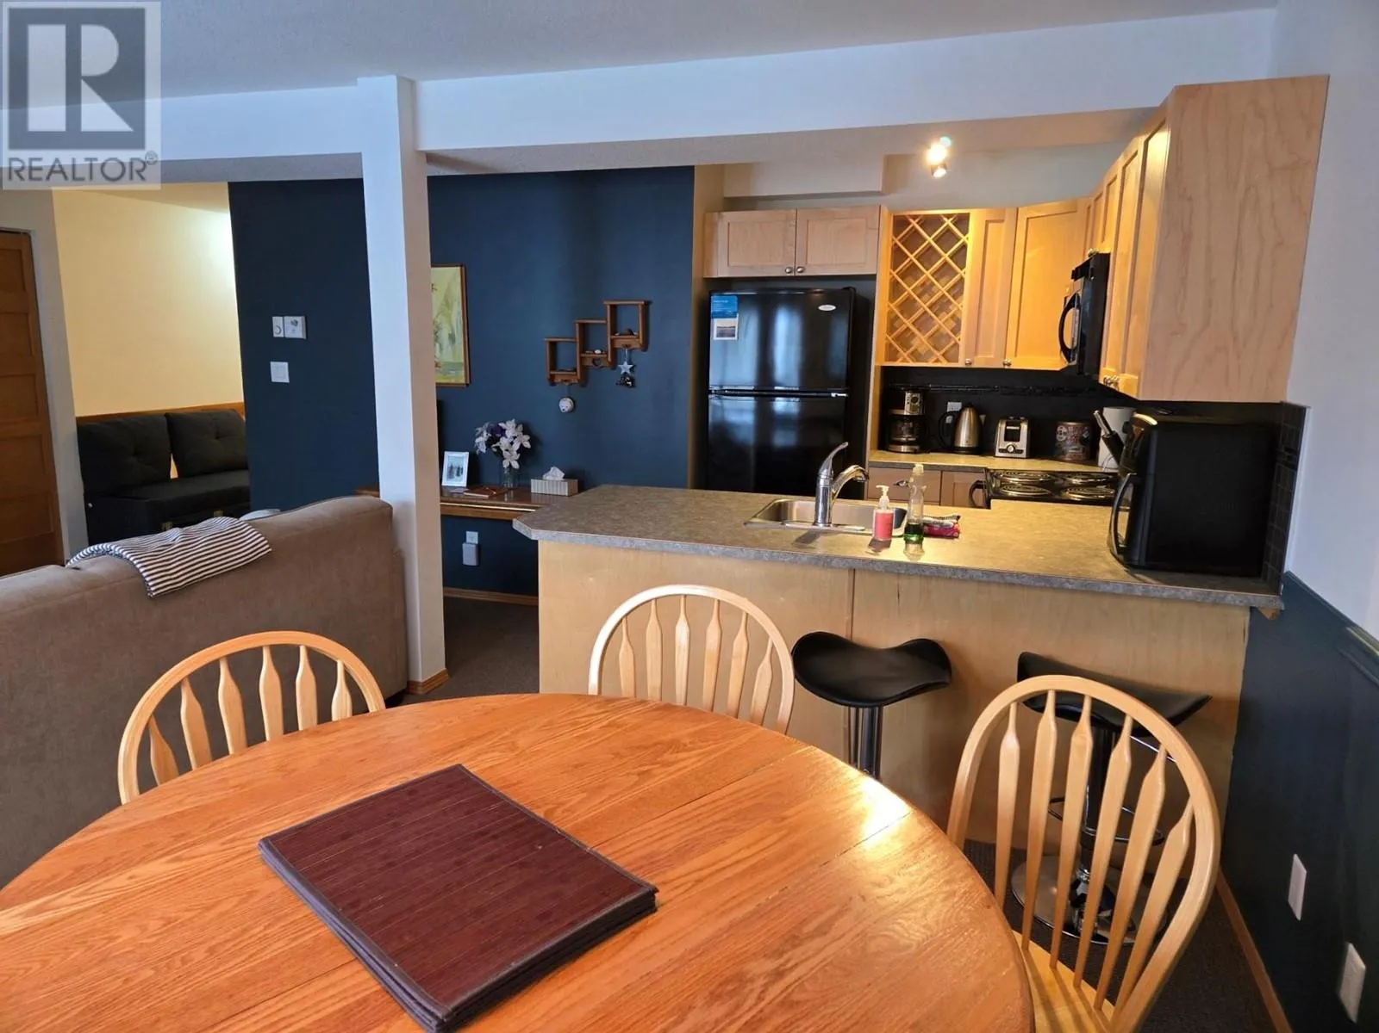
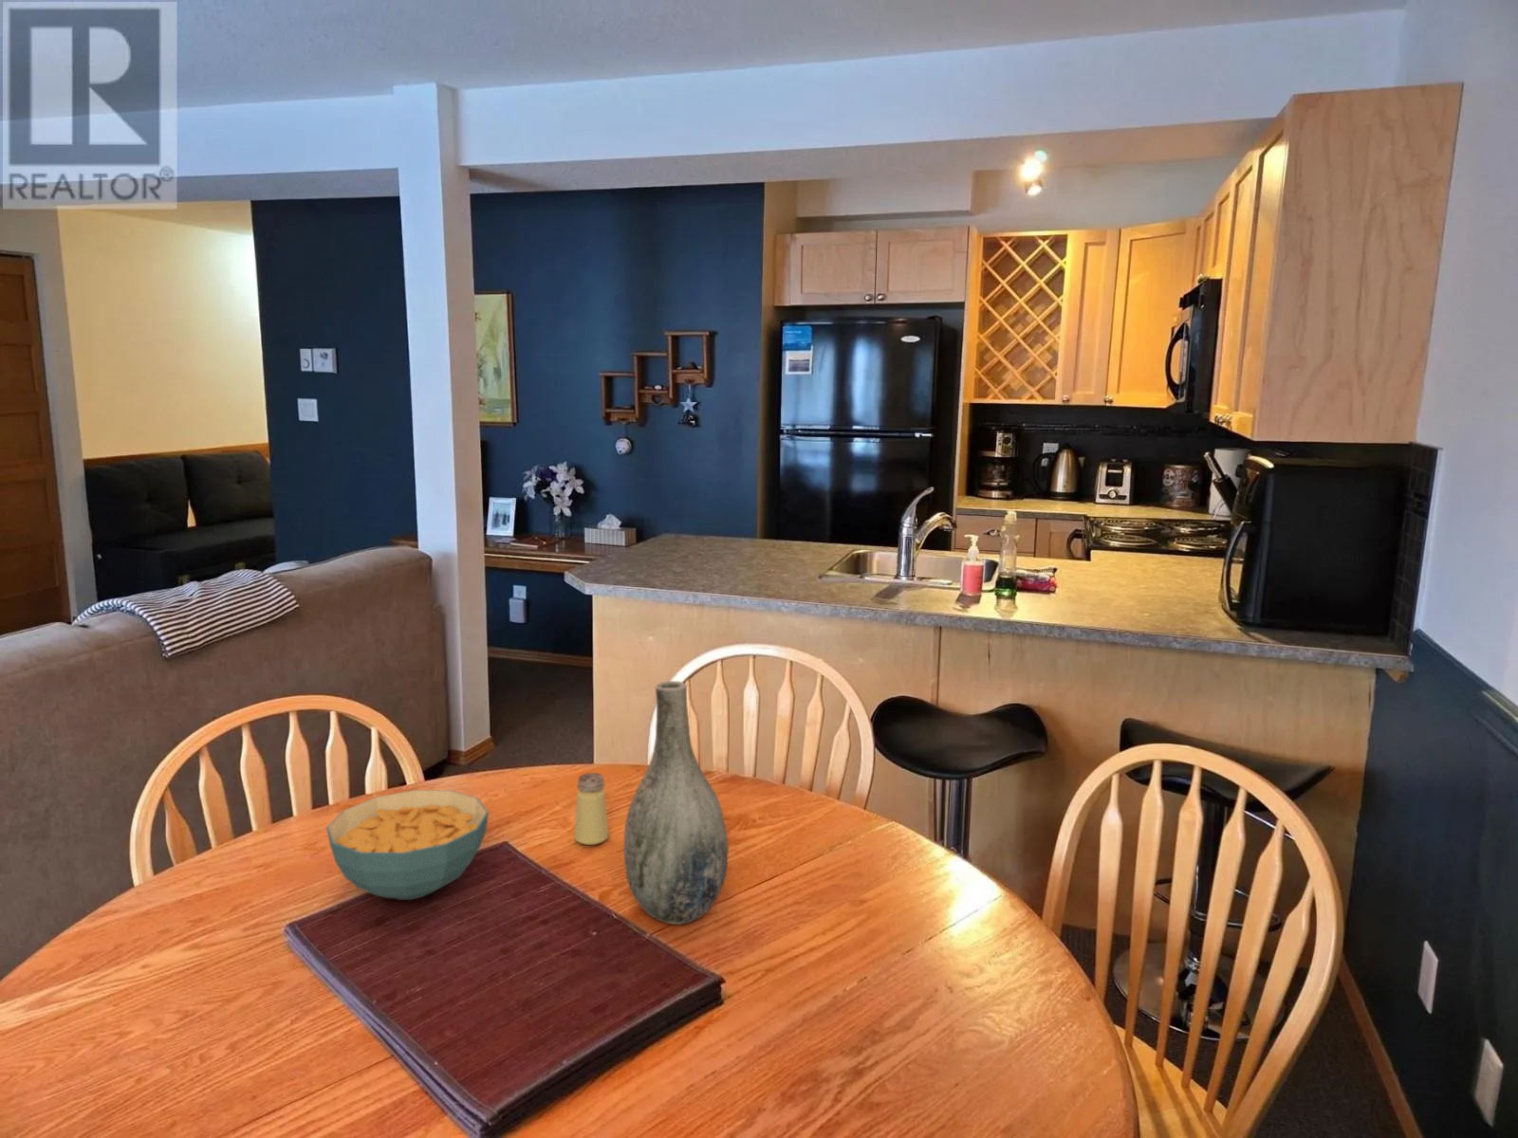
+ saltshaker [573,772,610,846]
+ cereal bowl [325,789,490,901]
+ vase [623,680,729,925]
